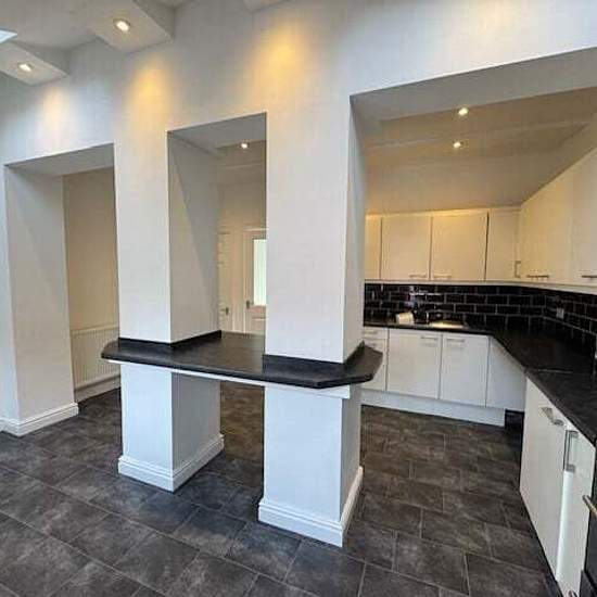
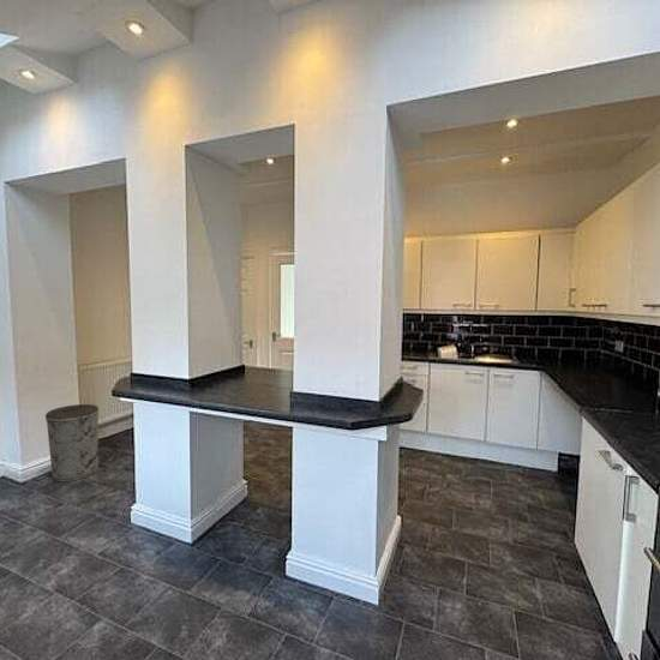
+ trash can [44,403,100,482]
